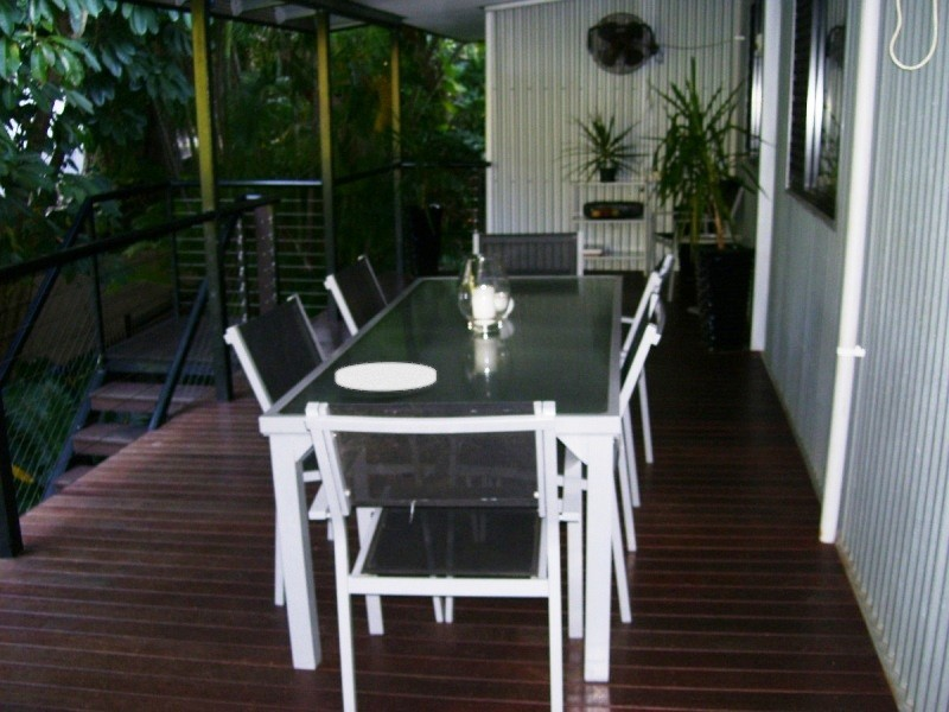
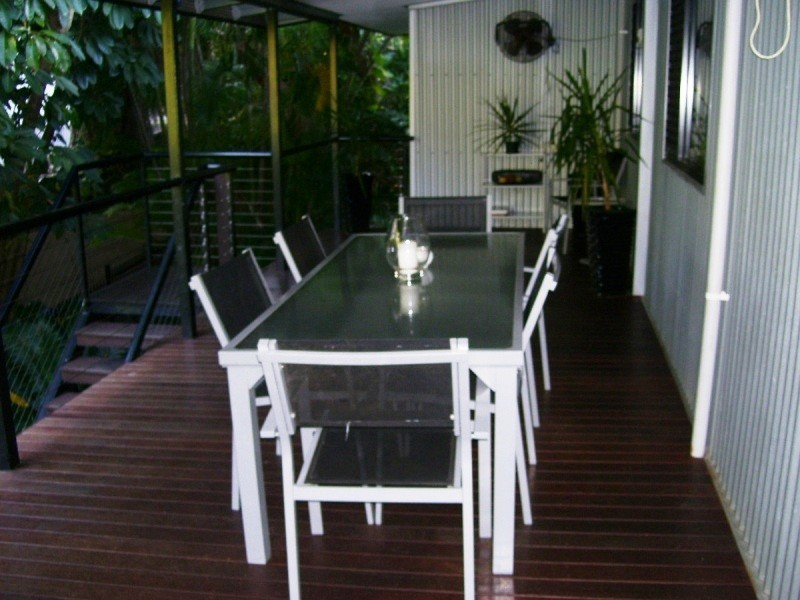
- plate [335,362,438,392]
